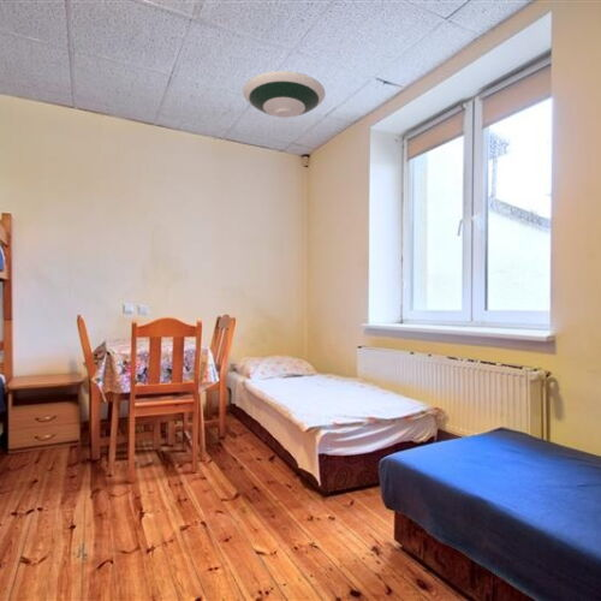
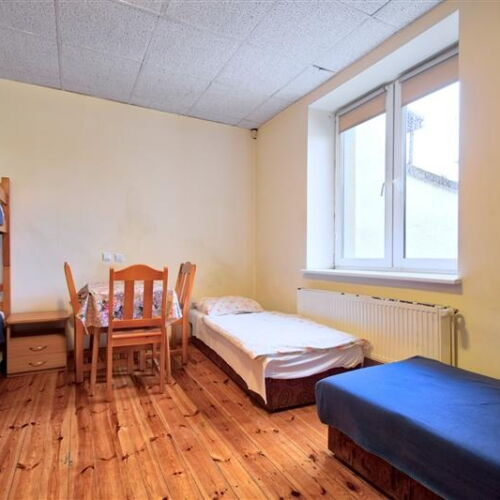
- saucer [242,70,327,119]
